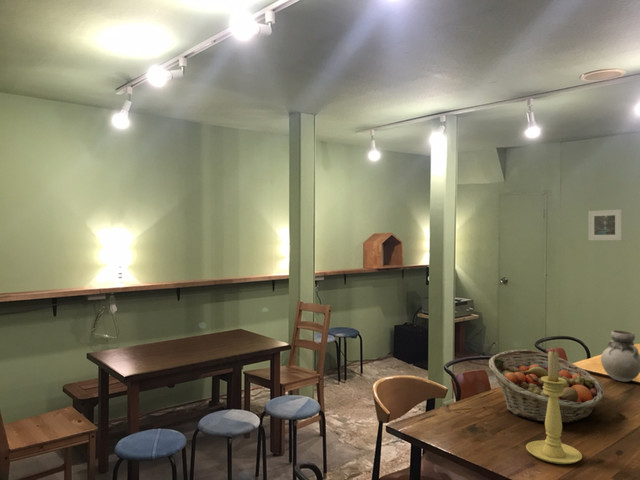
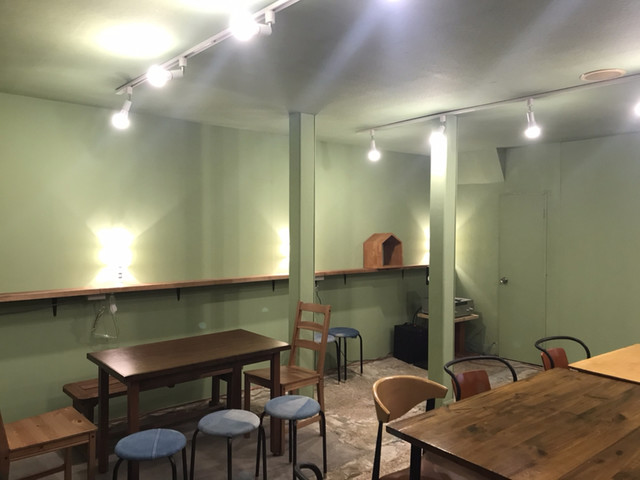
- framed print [587,208,623,241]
- fruit basket [488,349,605,424]
- candle holder [525,349,583,465]
- vase [600,329,640,383]
